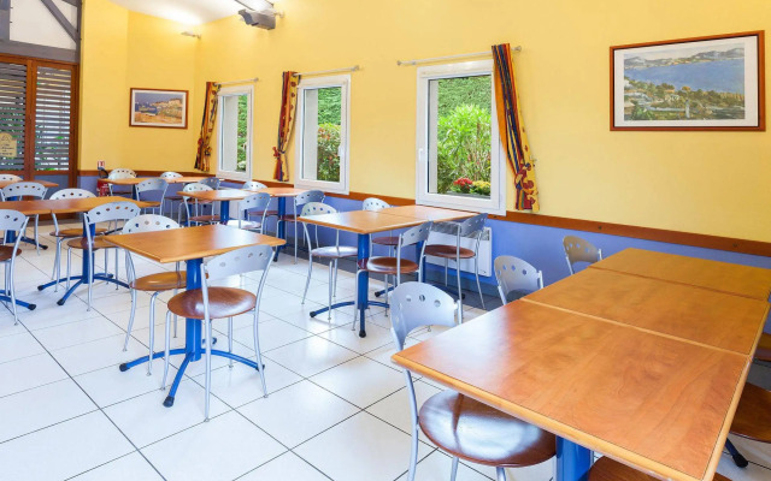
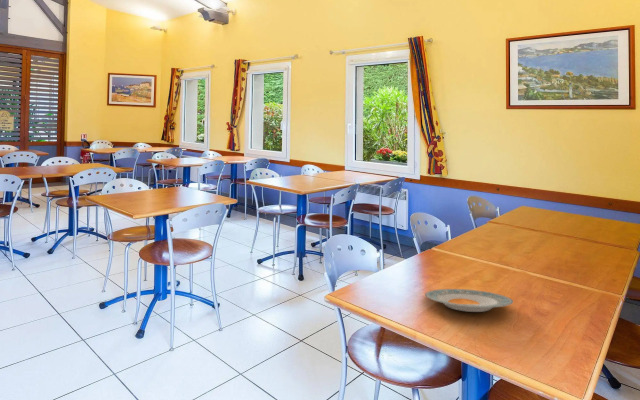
+ plate [424,288,514,313]
